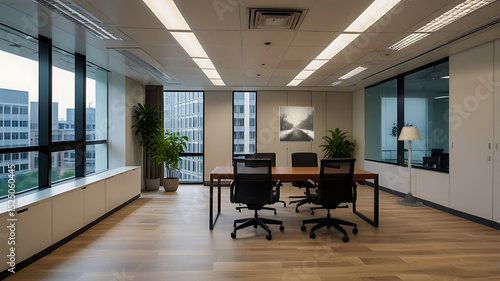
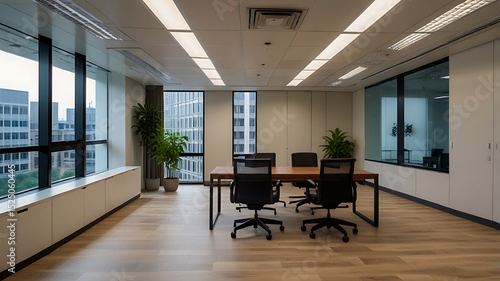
- floor lamp [395,126,424,207]
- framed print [278,106,315,143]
